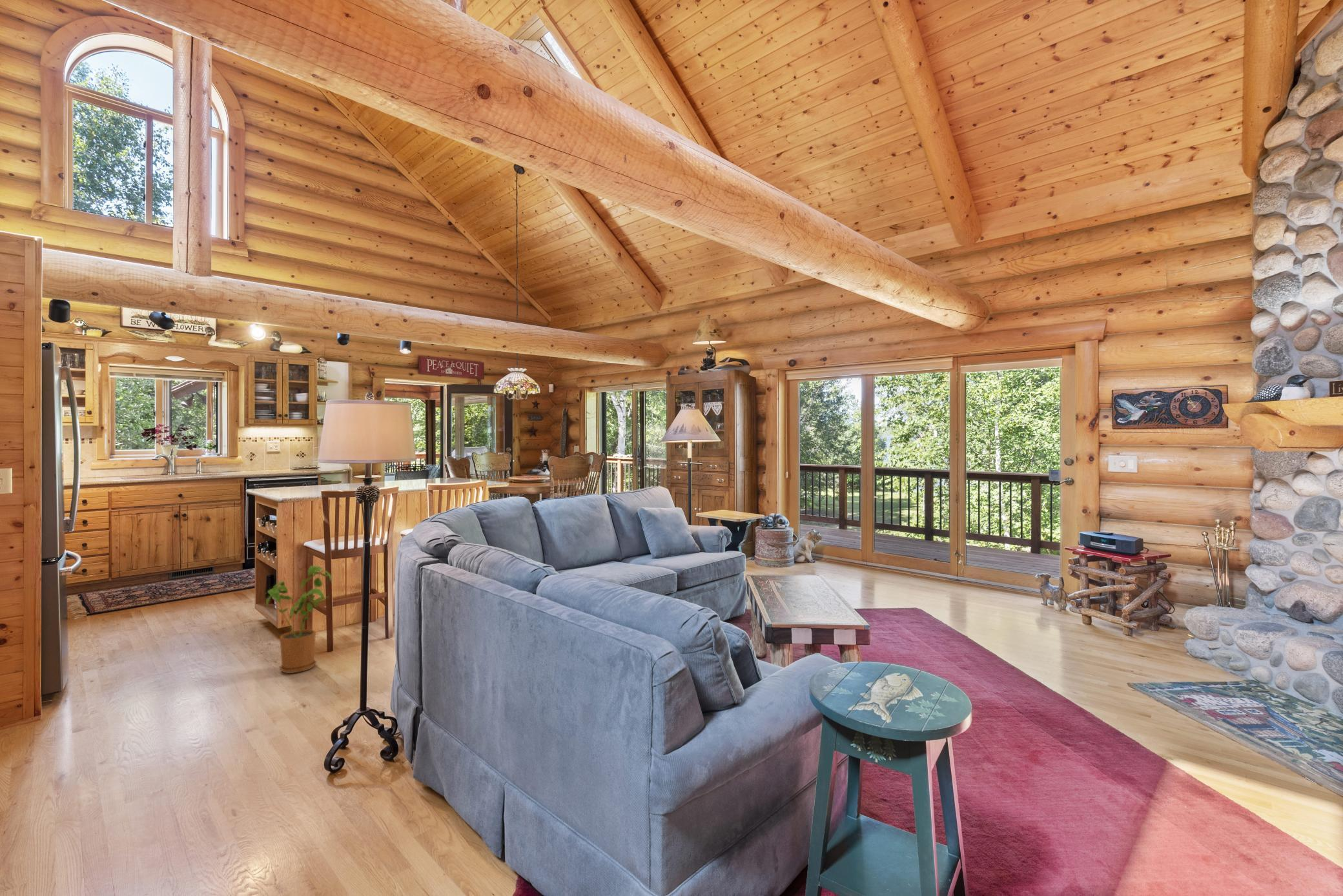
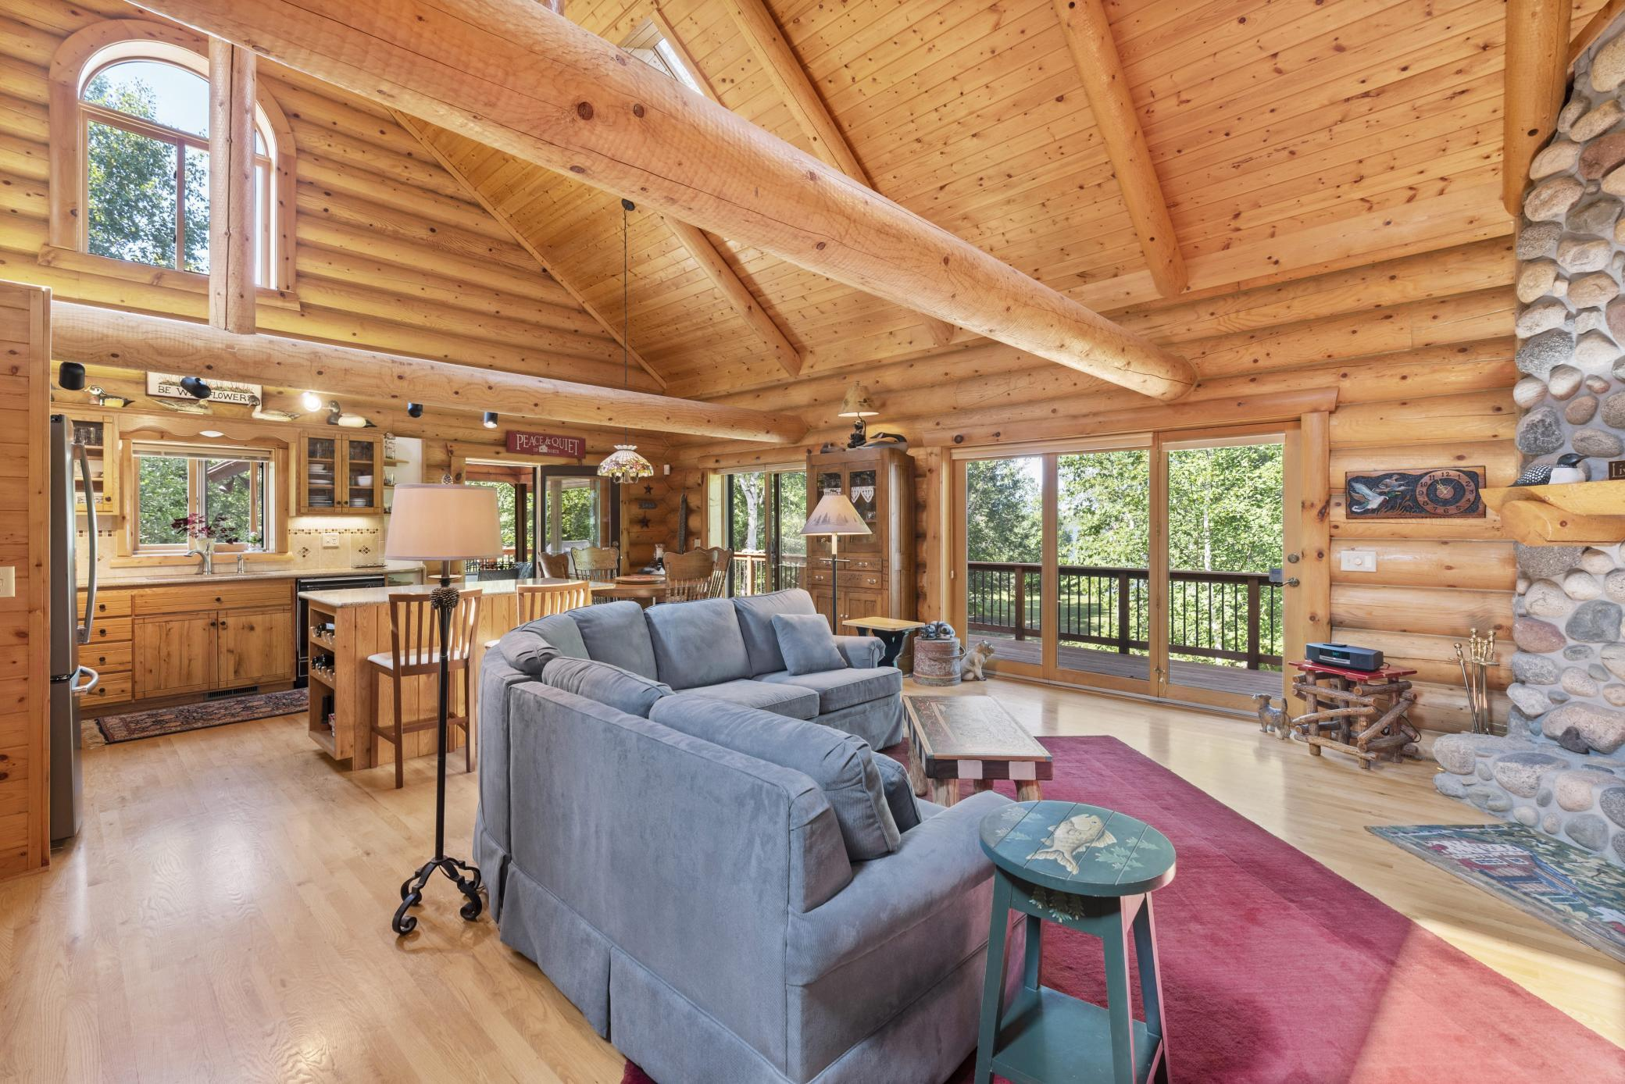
- house plant [265,565,333,674]
